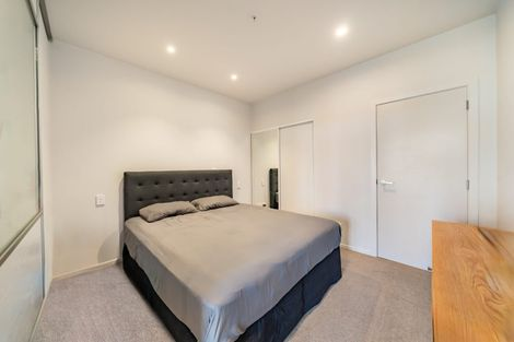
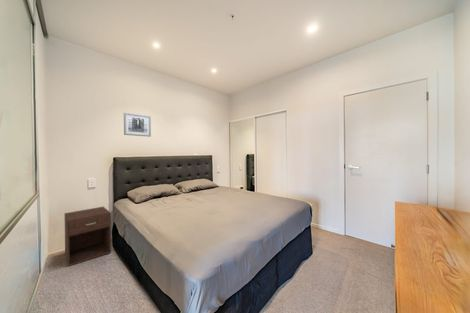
+ wall art [123,112,152,138]
+ nightstand [64,206,112,268]
